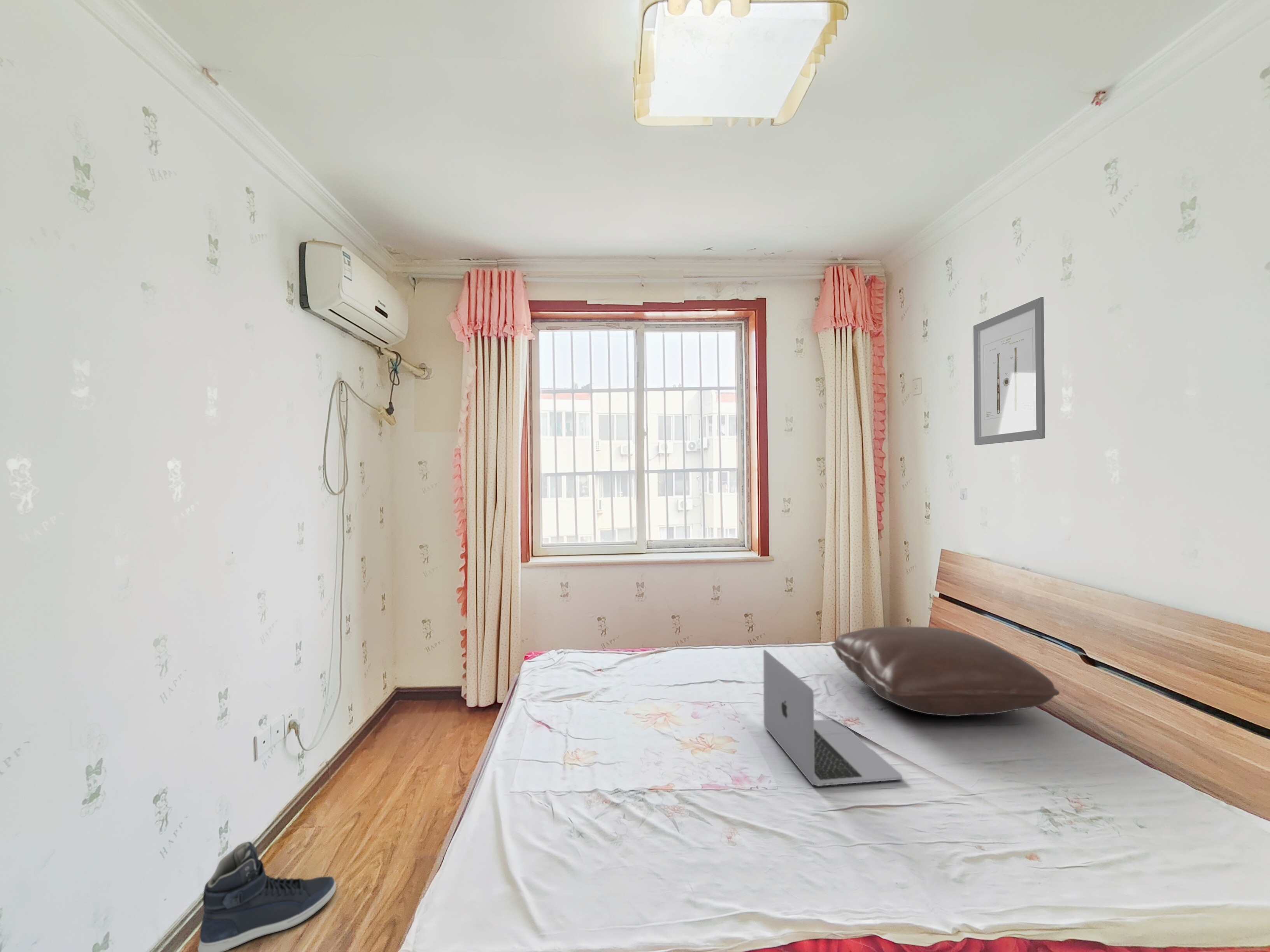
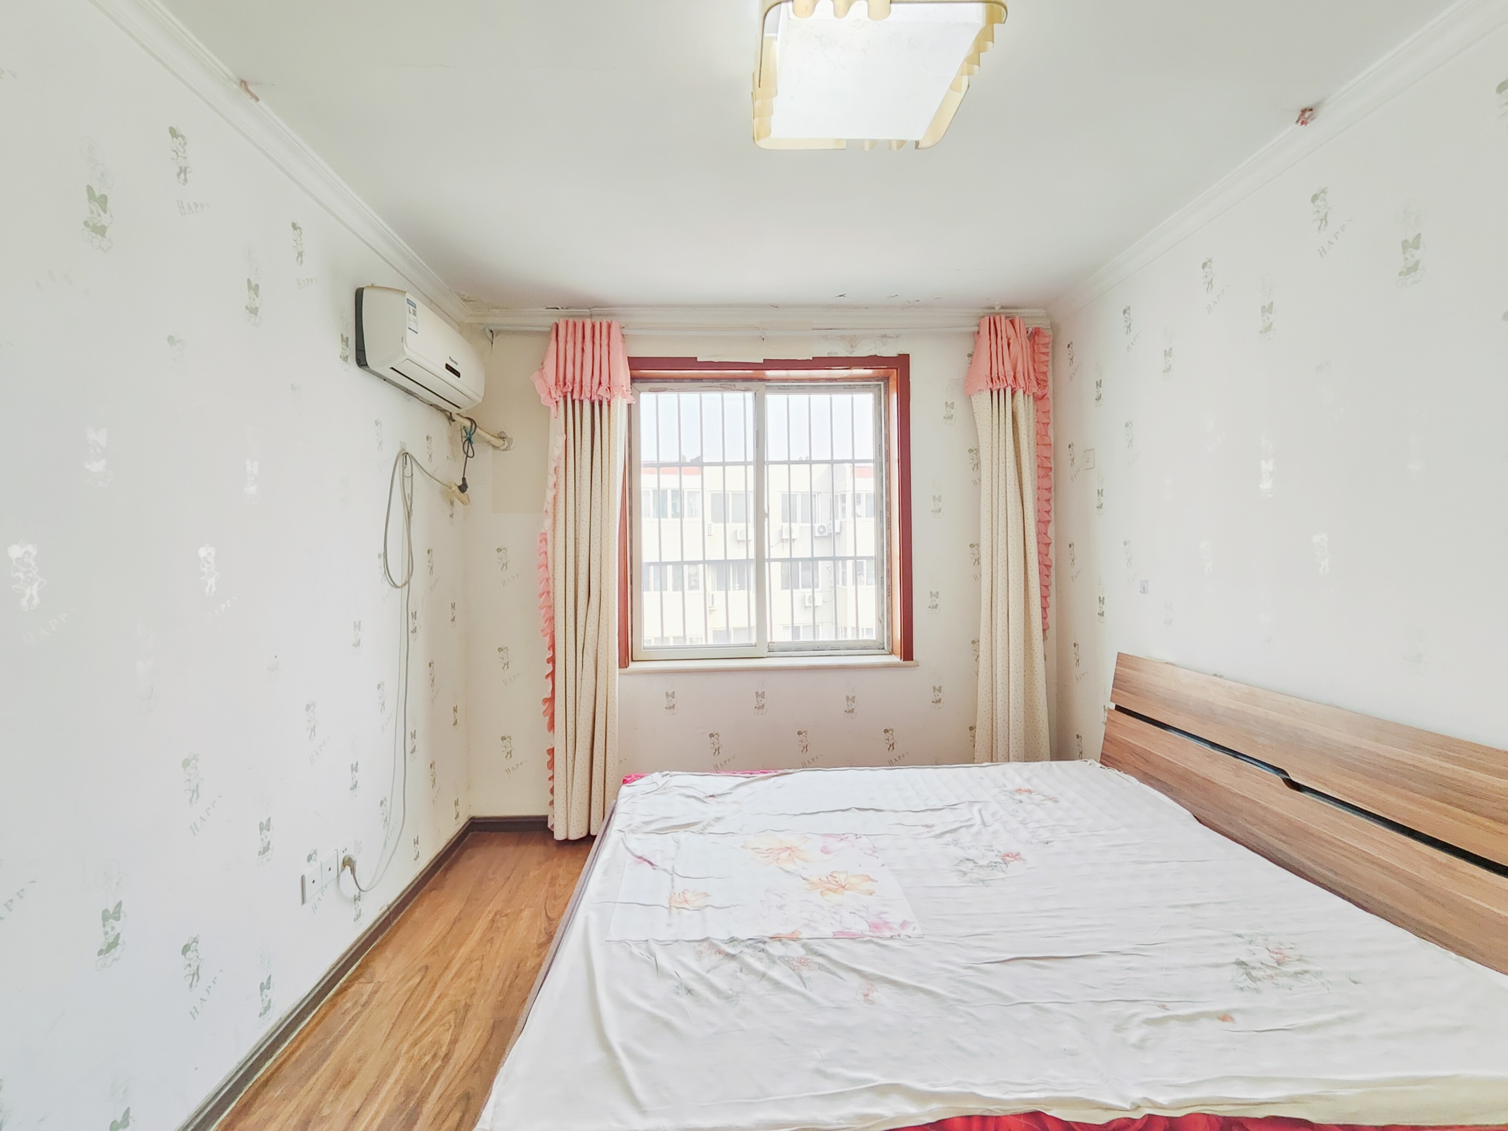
- laptop [763,649,903,786]
- pillow [831,626,1060,716]
- wall art [973,297,1045,446]
- sneaker [197,841,337,952]
